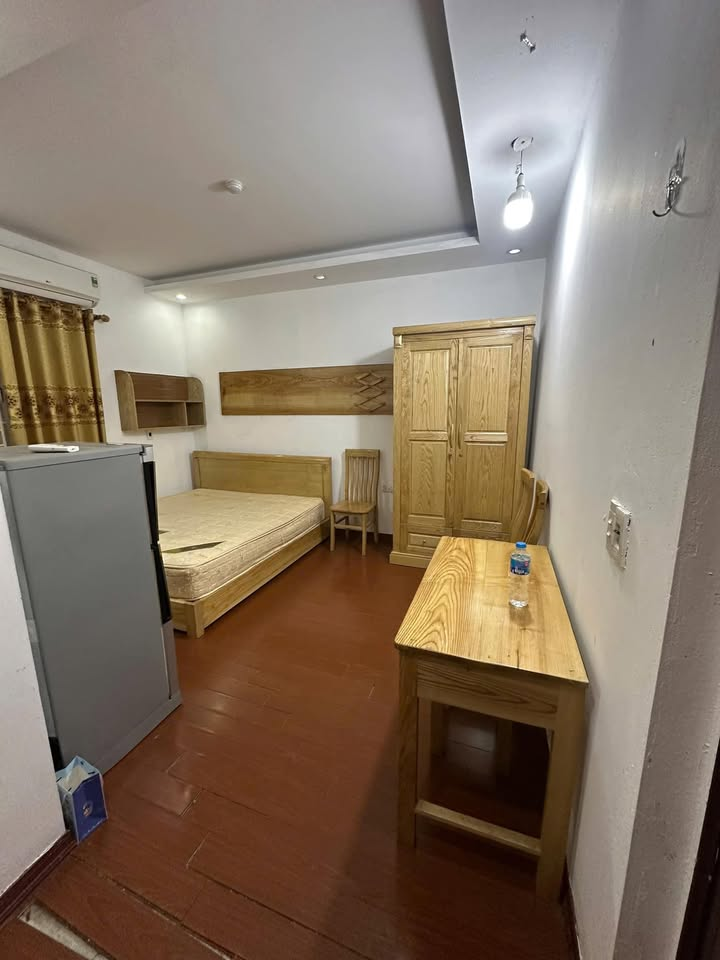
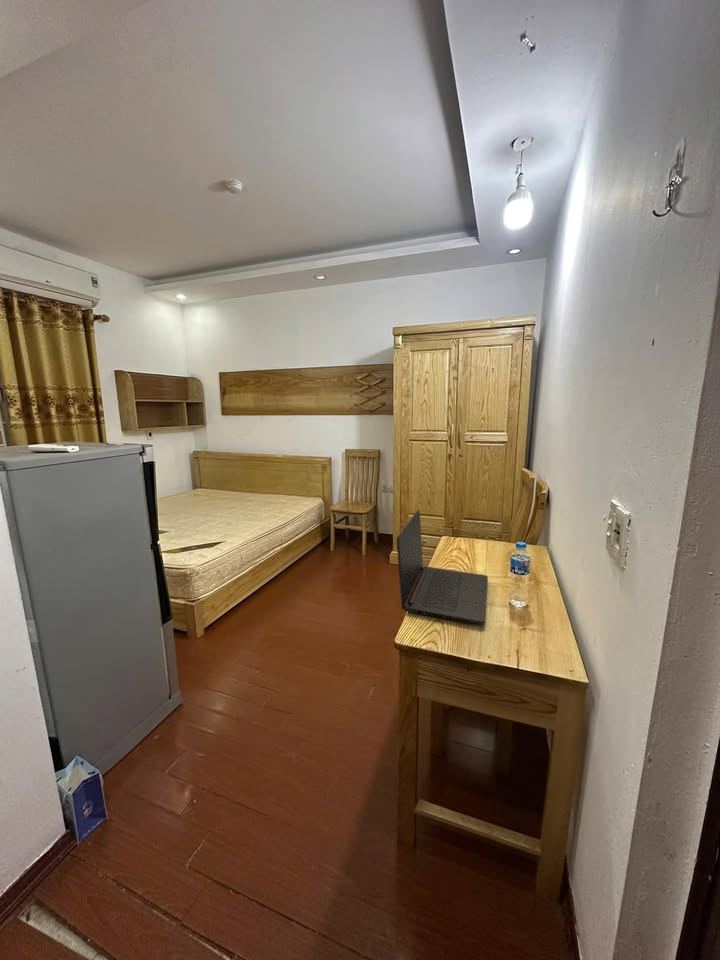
+ laptop [396,509,489,625]
